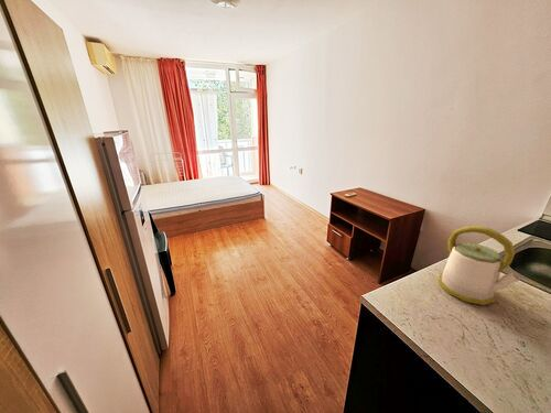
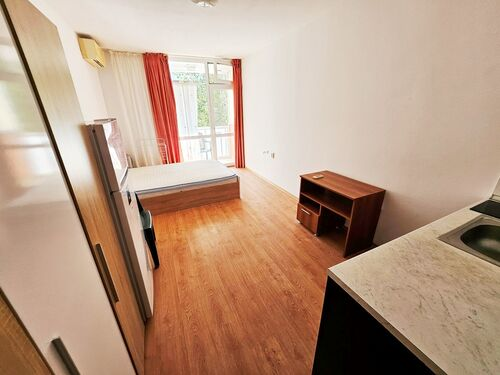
- kettle [437,225,521,306]
